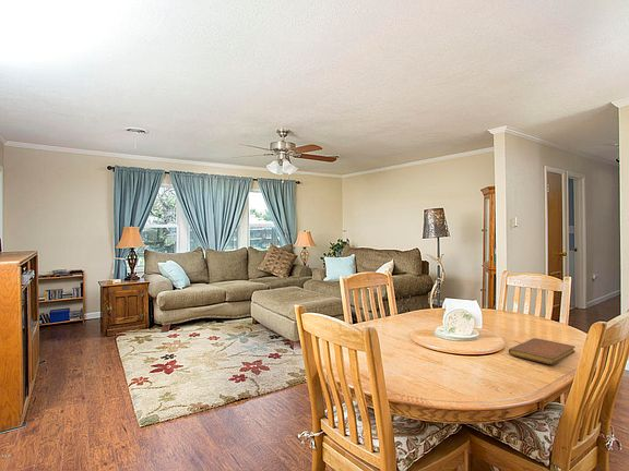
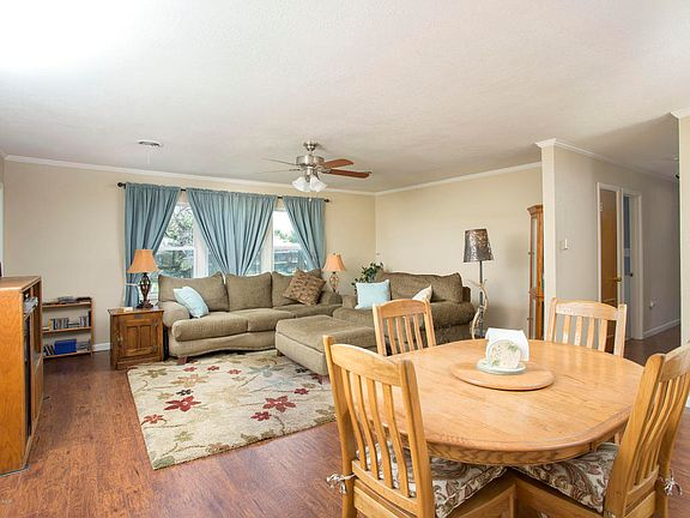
- notebook [508,337,577,365]
